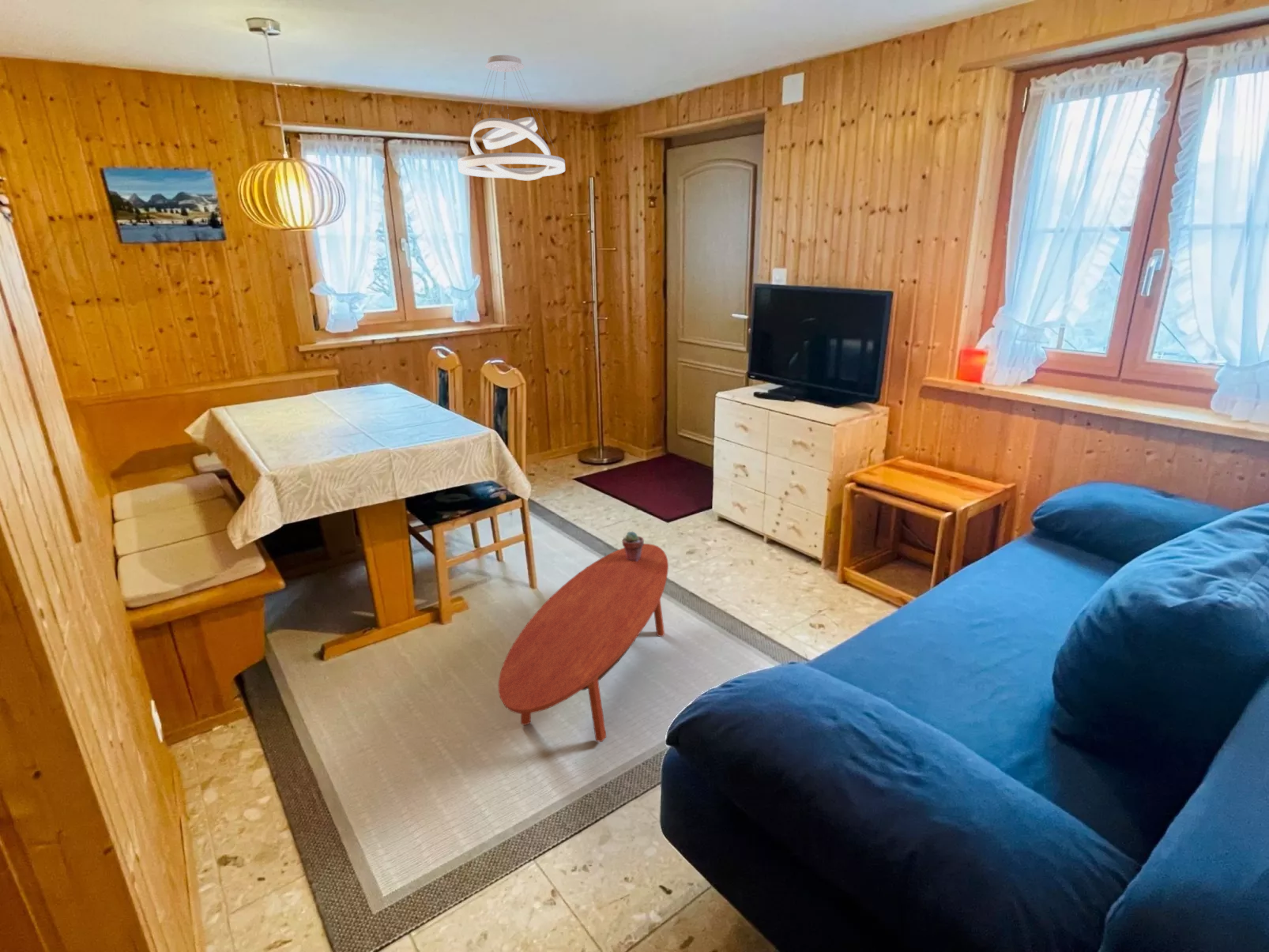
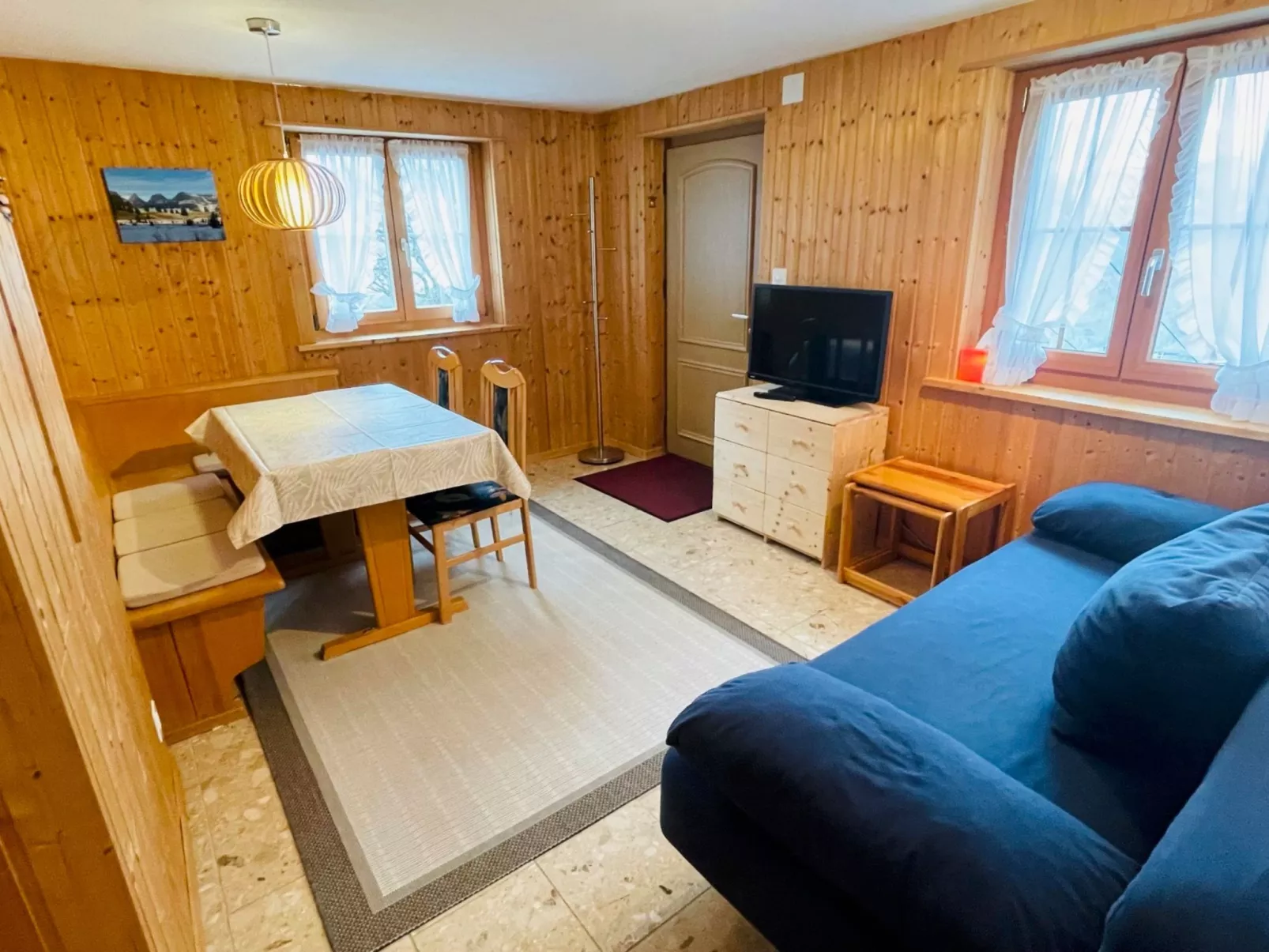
- coffee table [498,543,669,743]
- potted succulent [621,530,645,561]
- pendant light [457,55,566,181]
